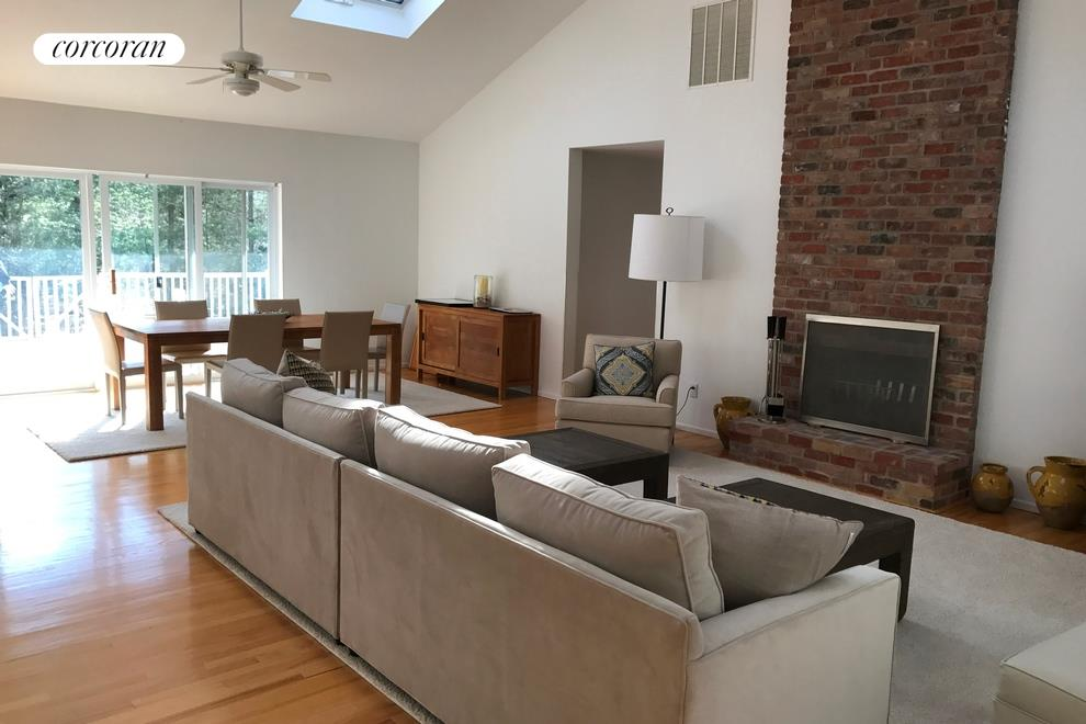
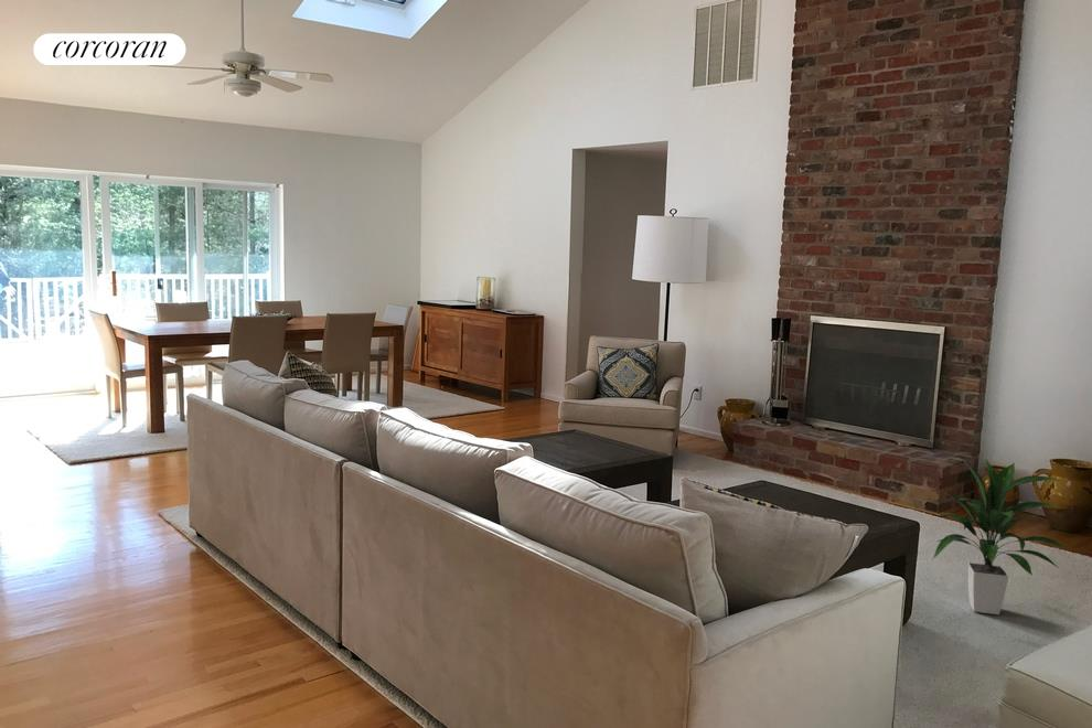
+ indoor plant [932,458,1069,615]
